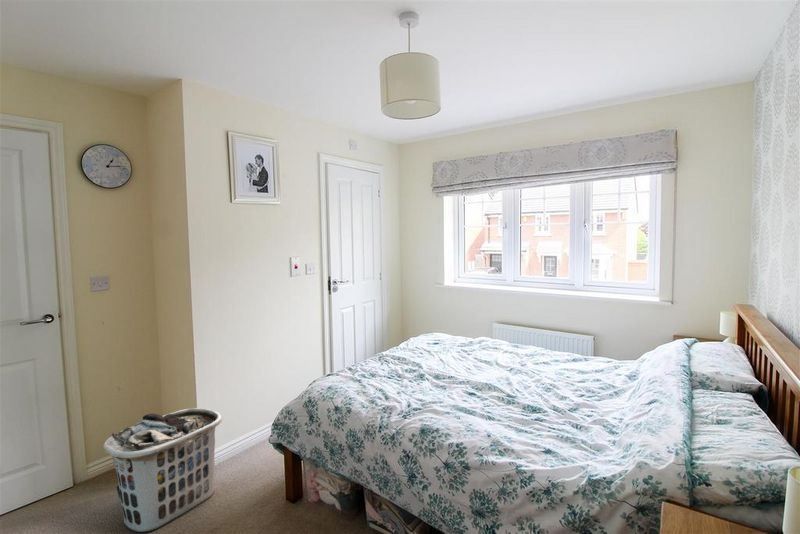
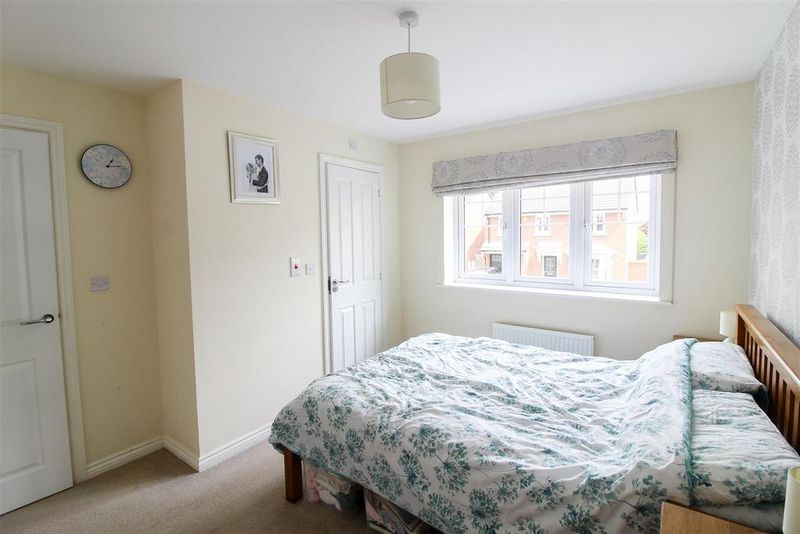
- clothes hamper [102,407,223,533]
